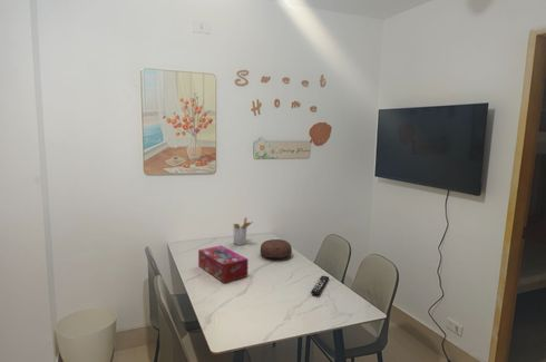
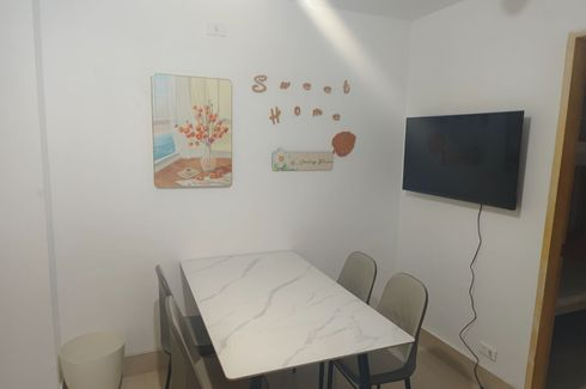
- utensil holder [232,217,254,246]
- remote control [310,275,330,296]
- decorative bowl [260,238,293,260]
- tissue box [197,244,250,284]
